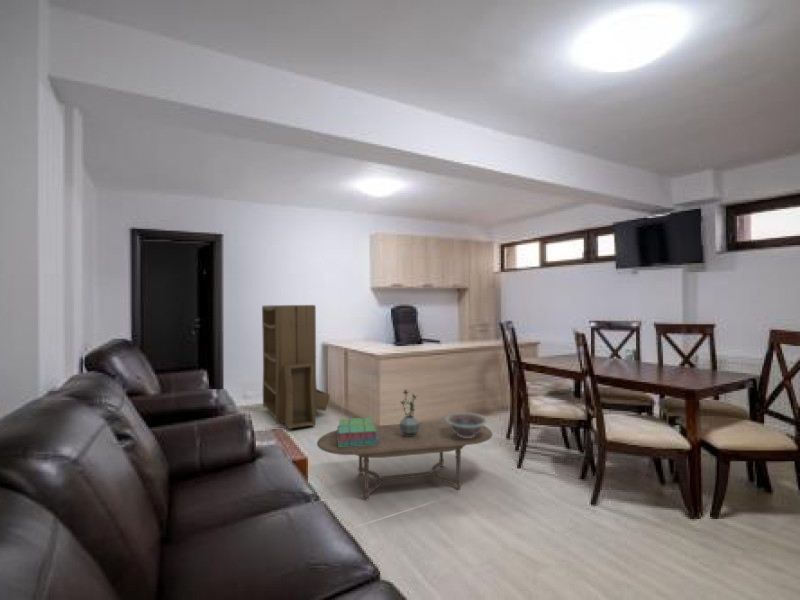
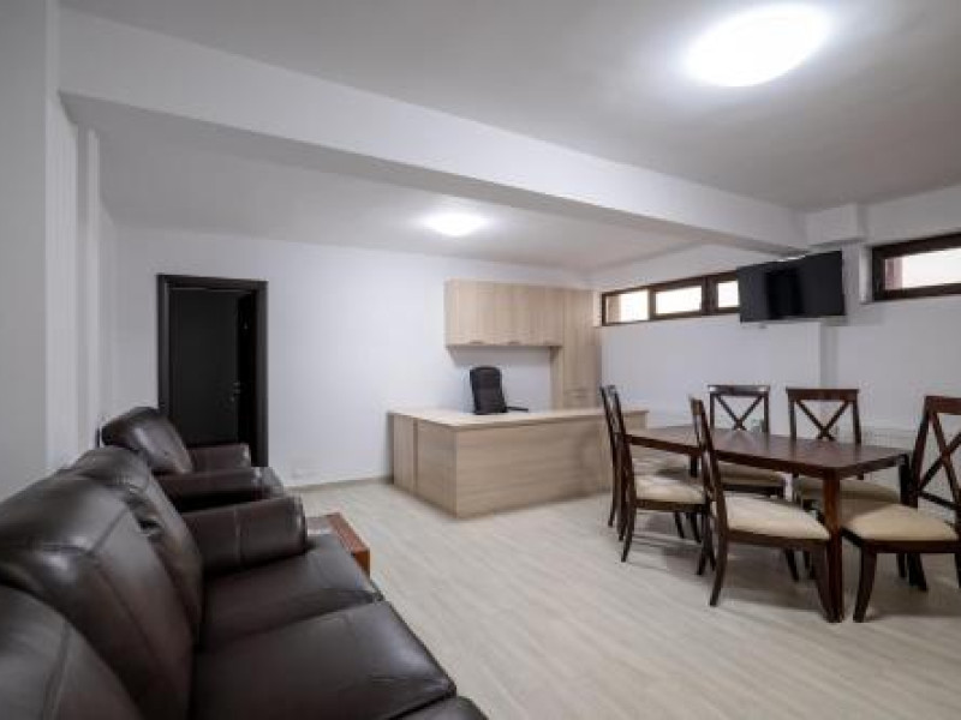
- decorative bowl [444,411,488,438]
- potted plant [399,388,420,437]
- storage cabinet [261,304,331,430]
- stack of books [336,417,378,447]
- coffee table [316,420,493,501]
